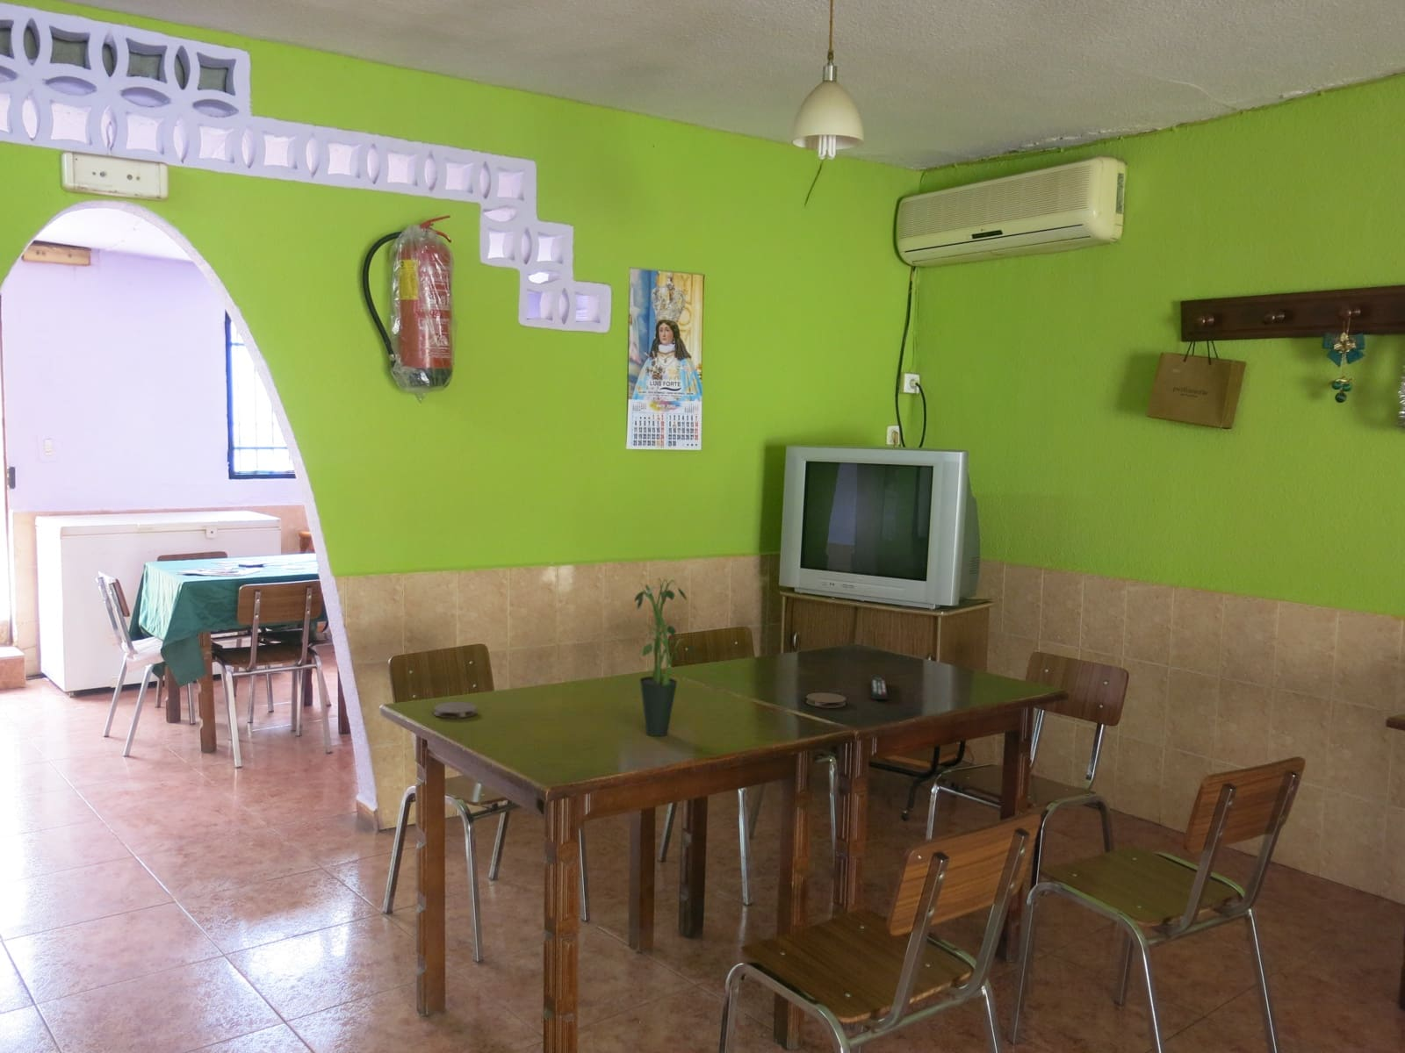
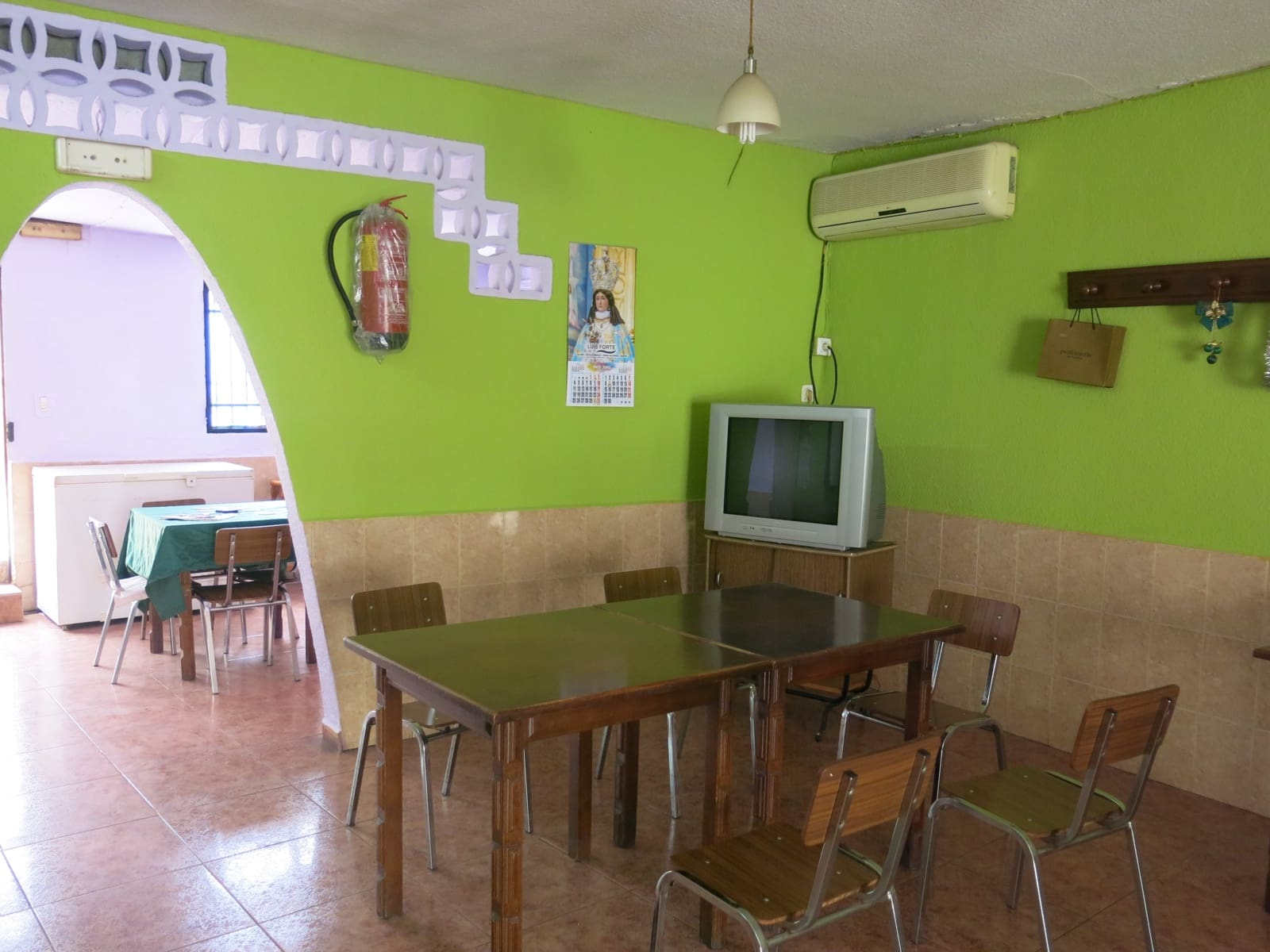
- remote control [870,676,888,700]
- potted plant [633,577,697,737]
- coaster [805,692,846,709]
- coaster [433,701,478,720]
